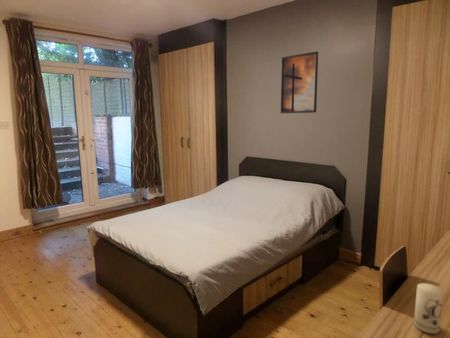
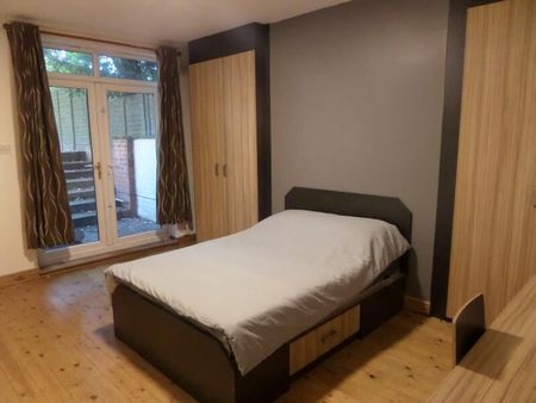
- candle [413,282,444,335]
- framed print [280,50,319,114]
